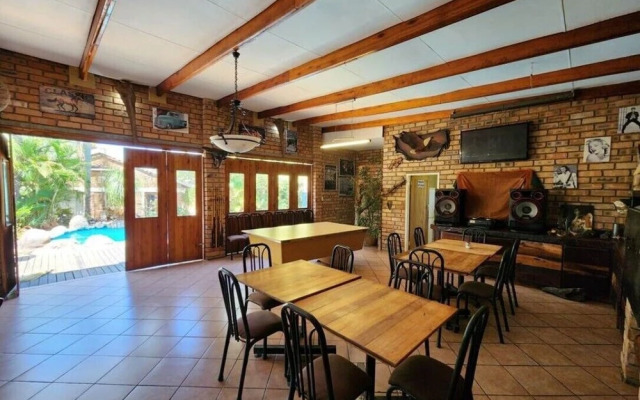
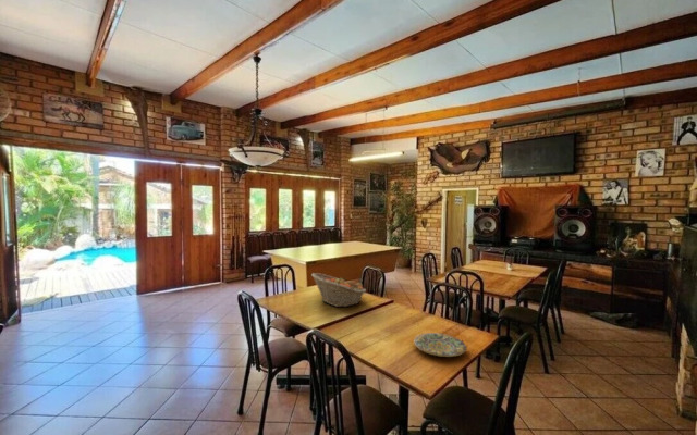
+ fruit basket [310,272,367,308]
+ plate [413,332,468,358]
